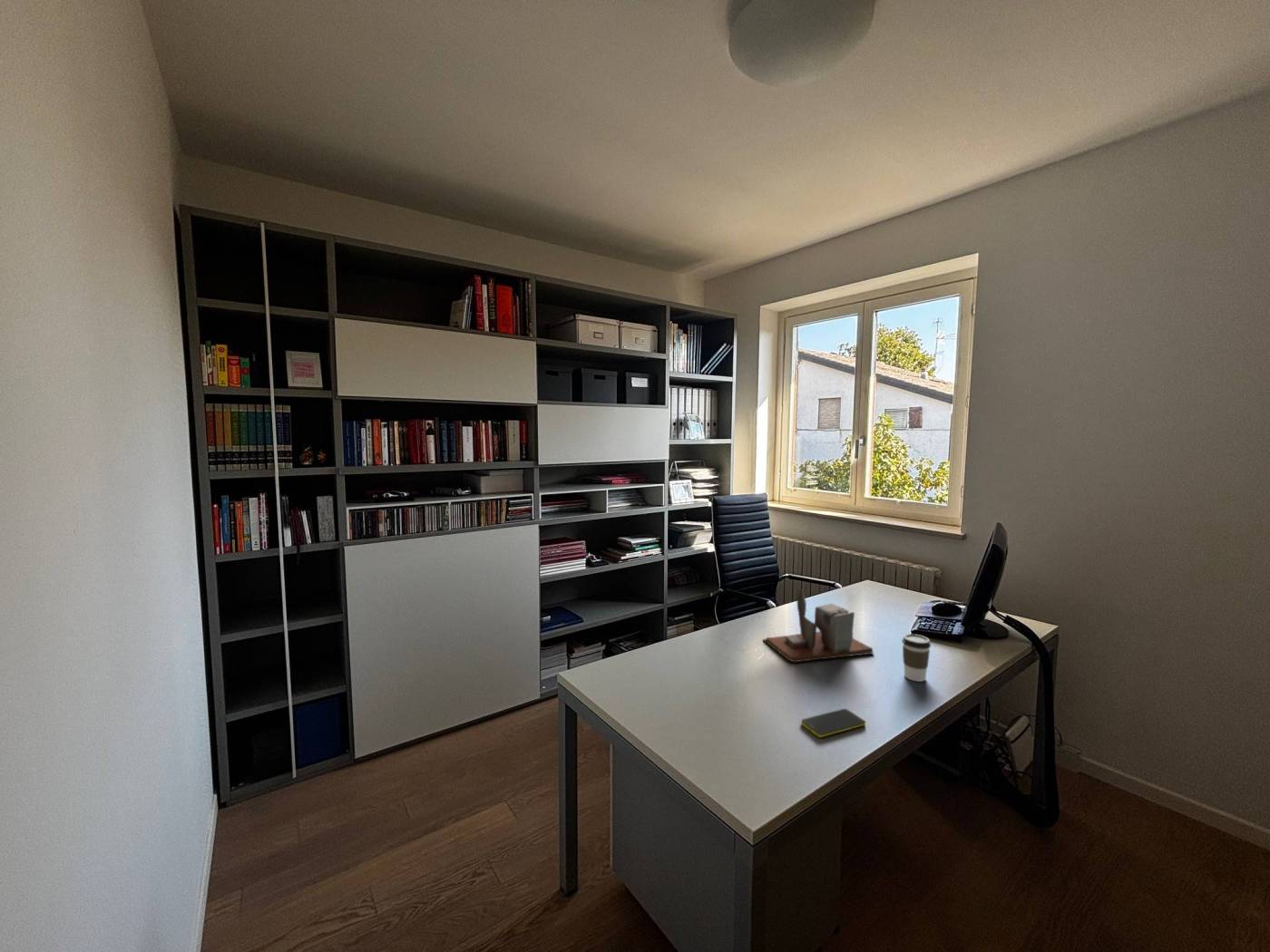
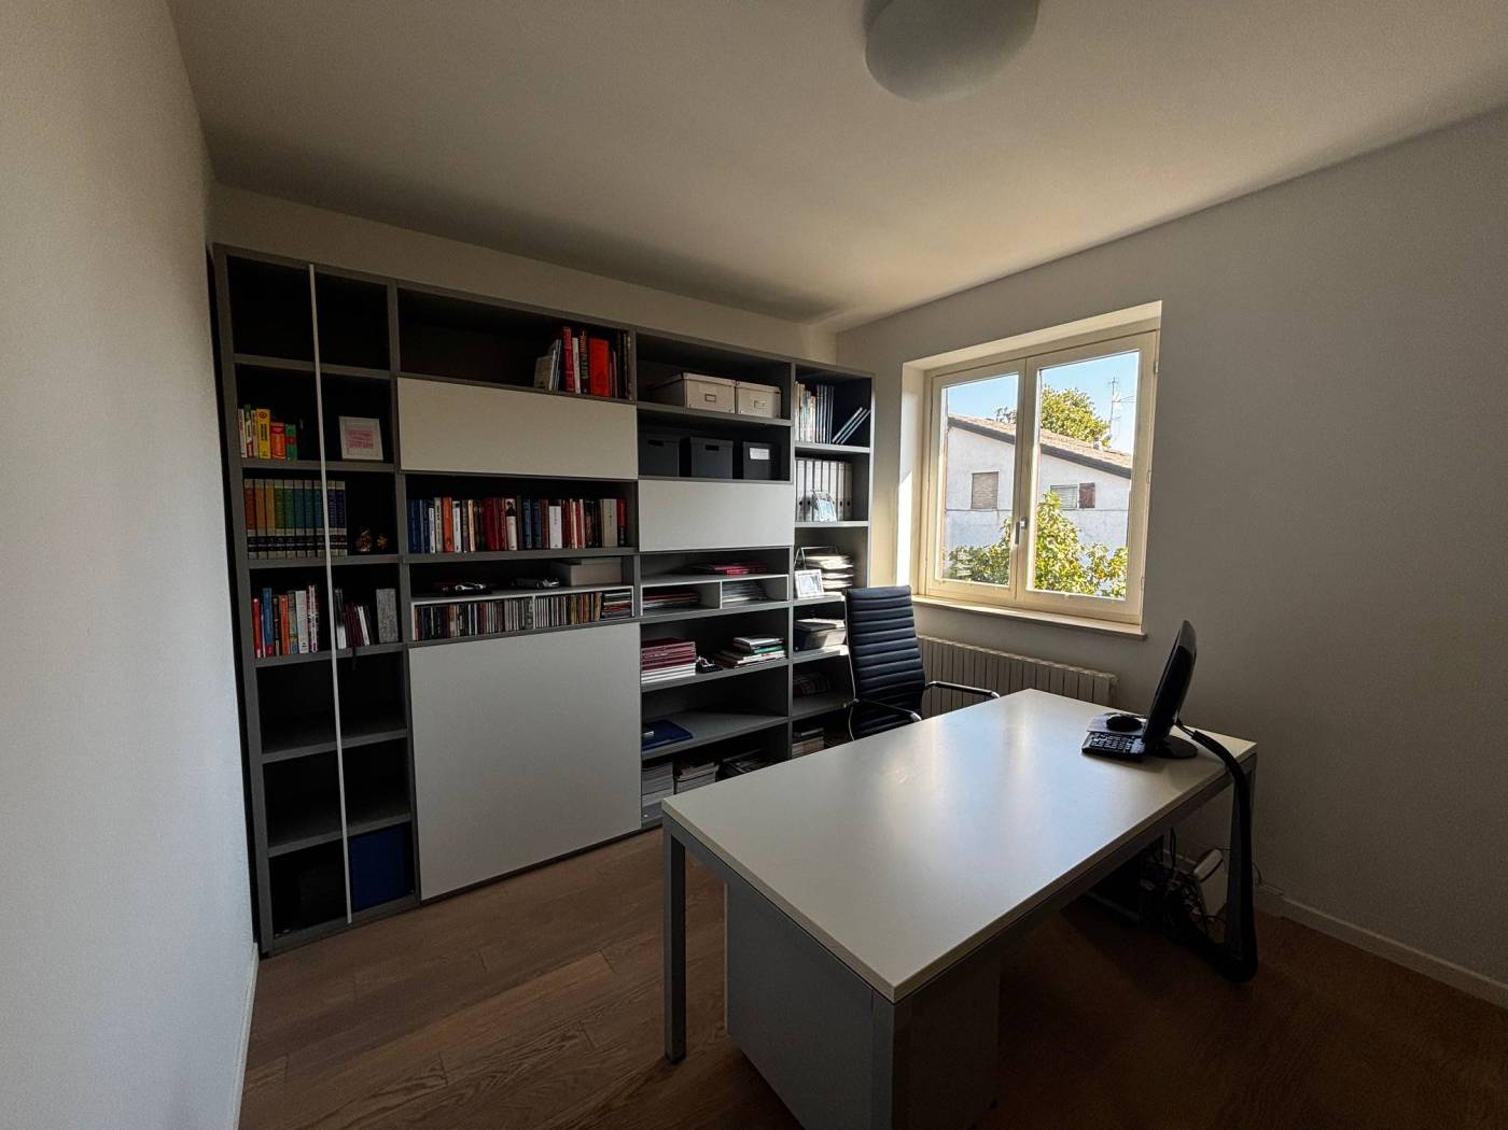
- smartphone [800,708,866,738]
- coffee cup [901,633,932,683]
- desk organizer [762,588,874,663]
